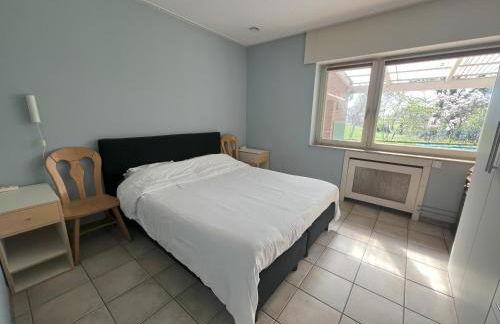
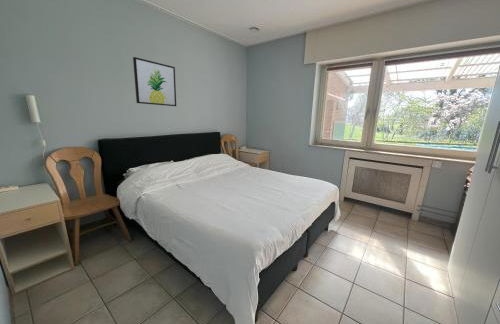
+ wall art [132,56,177,107]
